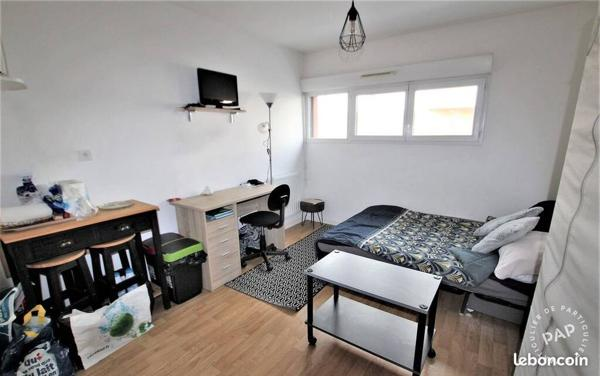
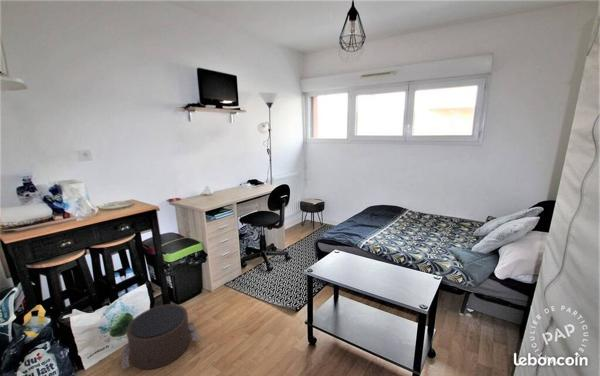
+ pouf [120,303,200,370]
